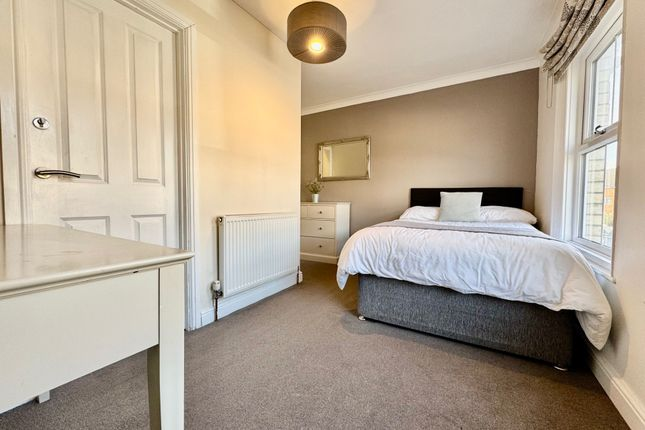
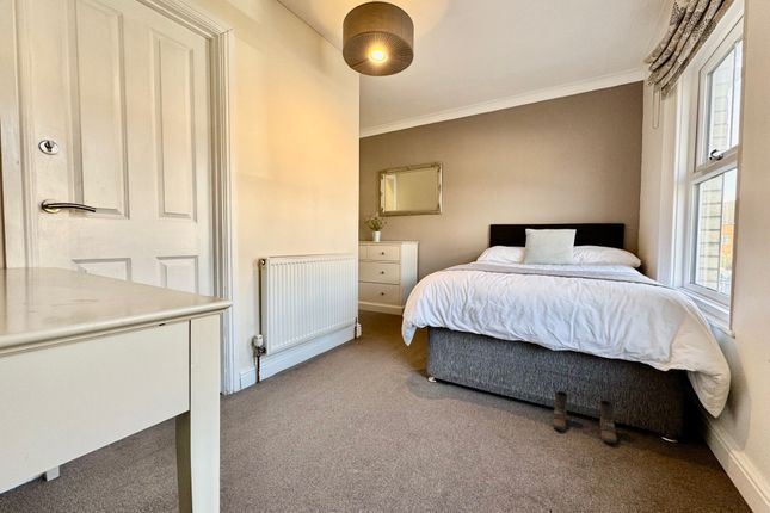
+ boots [552,390,617,445]
